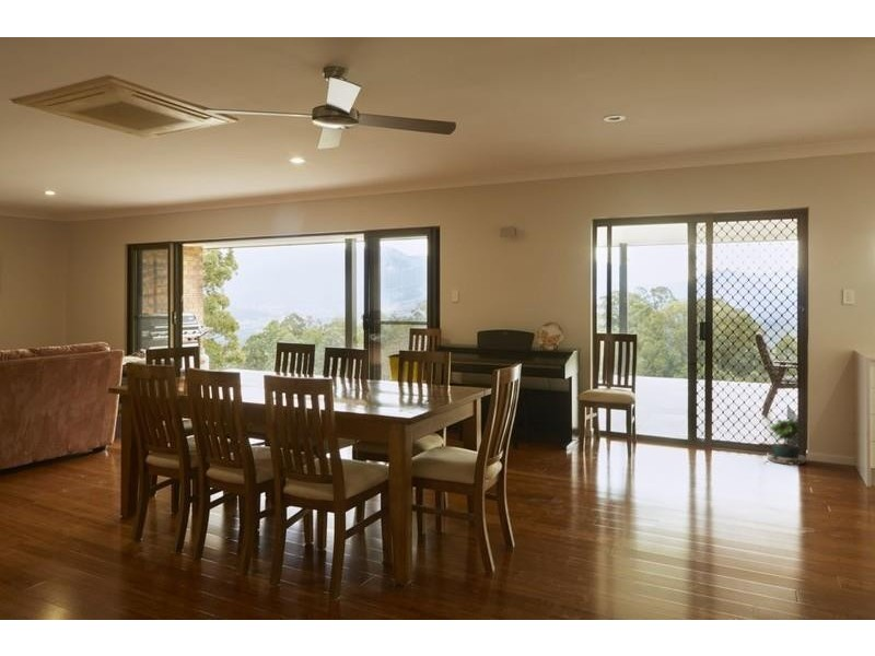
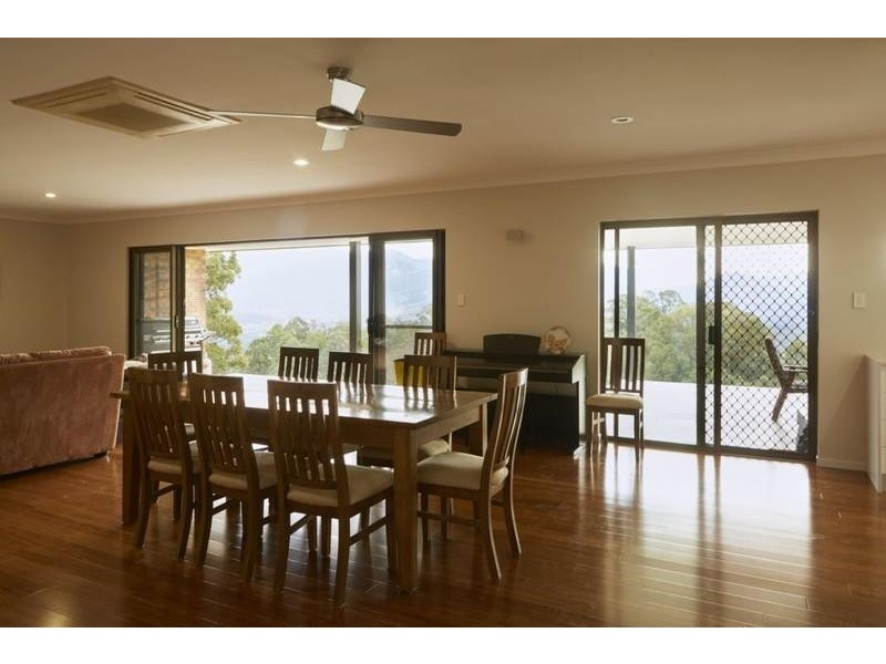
- potted plant [762,417,808,466]
